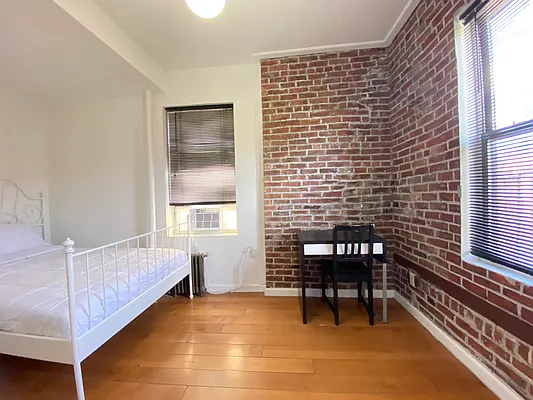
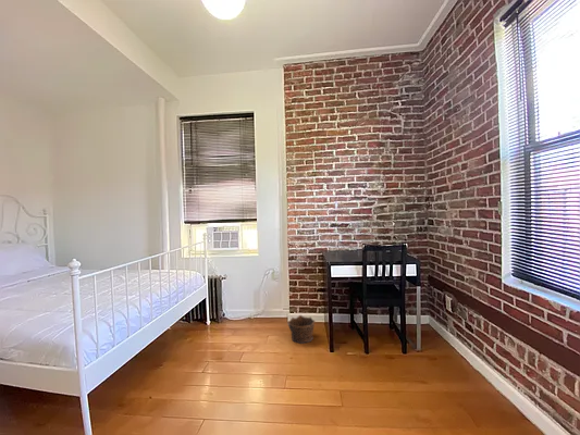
+ clay pot [286,314,316,344]
